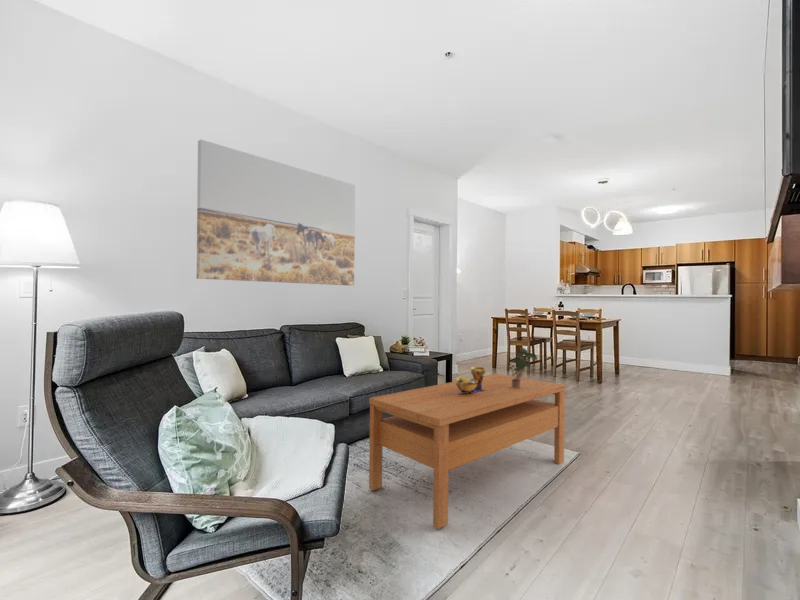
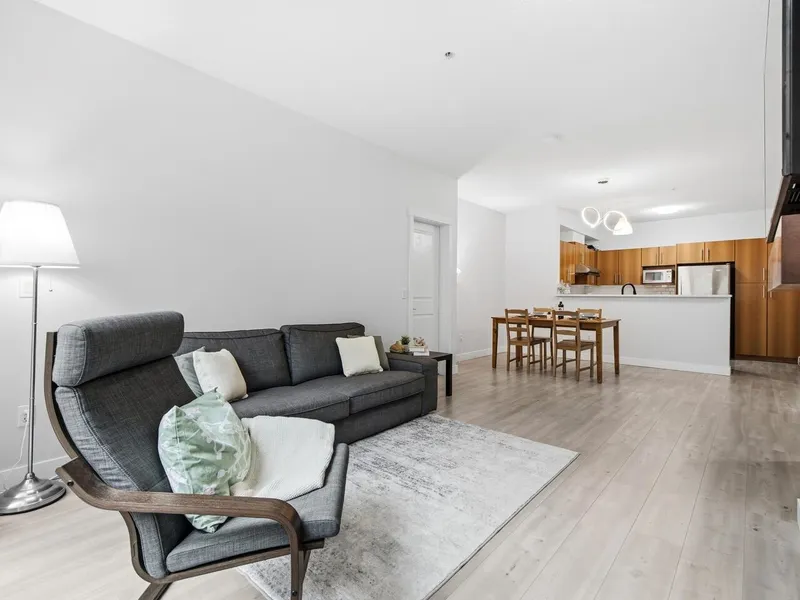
- coffee table [368,373,566,530]
- potted plant [507,346,539,389]
- decorative bowl [455,366,487,394]
- wall art [196,139,356,287]
